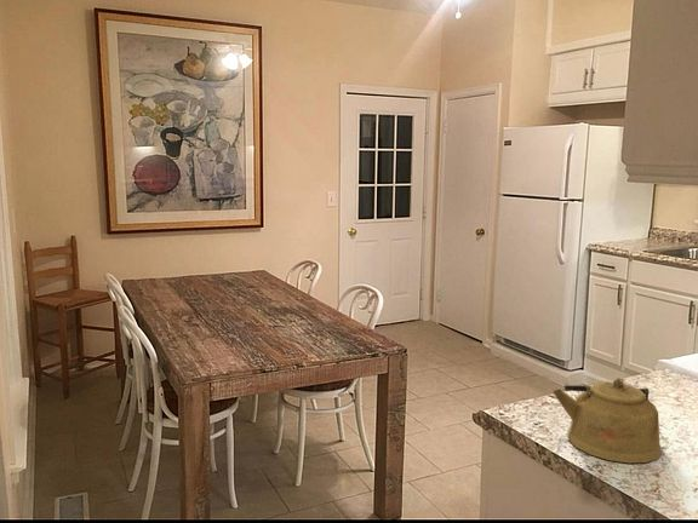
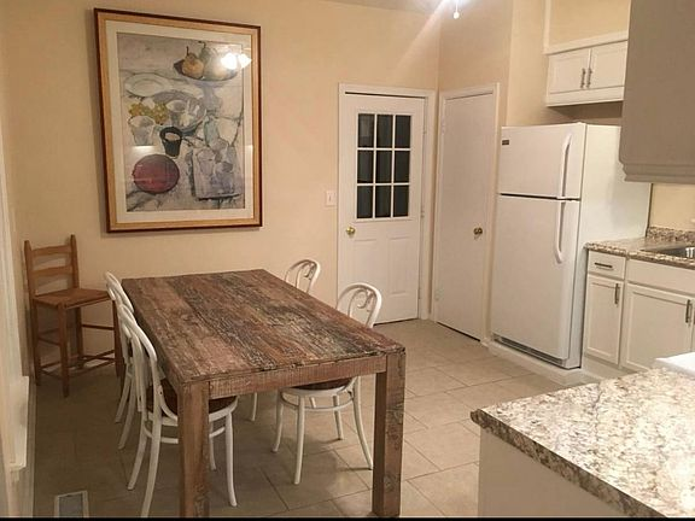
- kettle [551,377,663,464]
